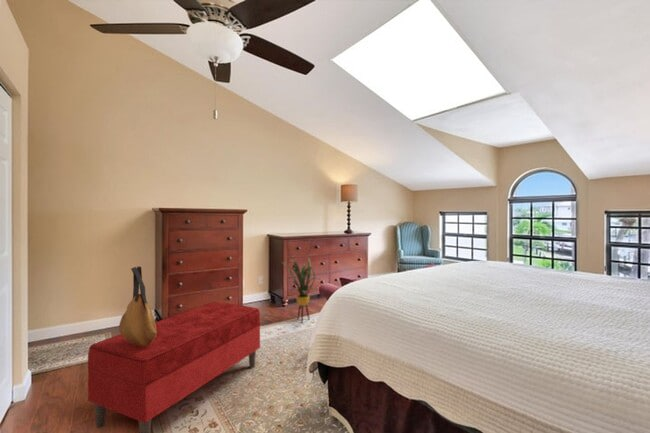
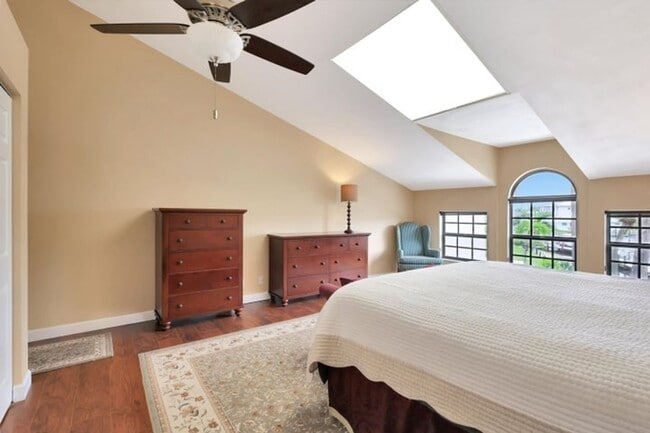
- tote bag [118,265,157,347]
- house plant [281,257,323,324]
- bench [87,301,261,433]
